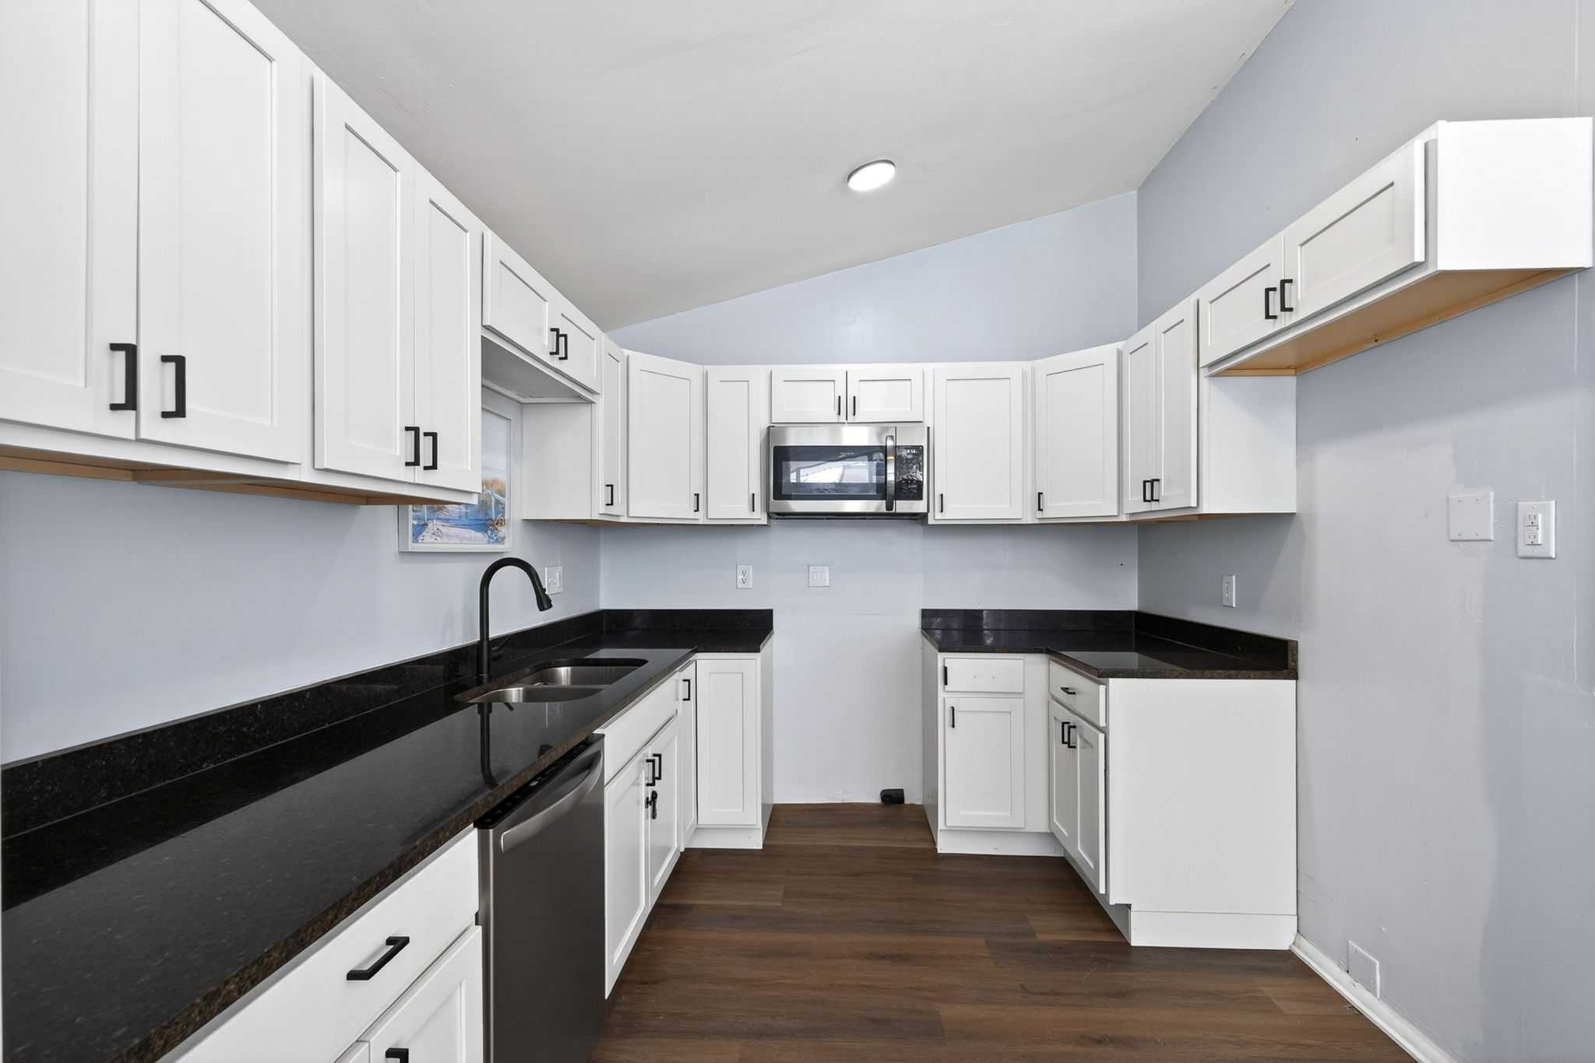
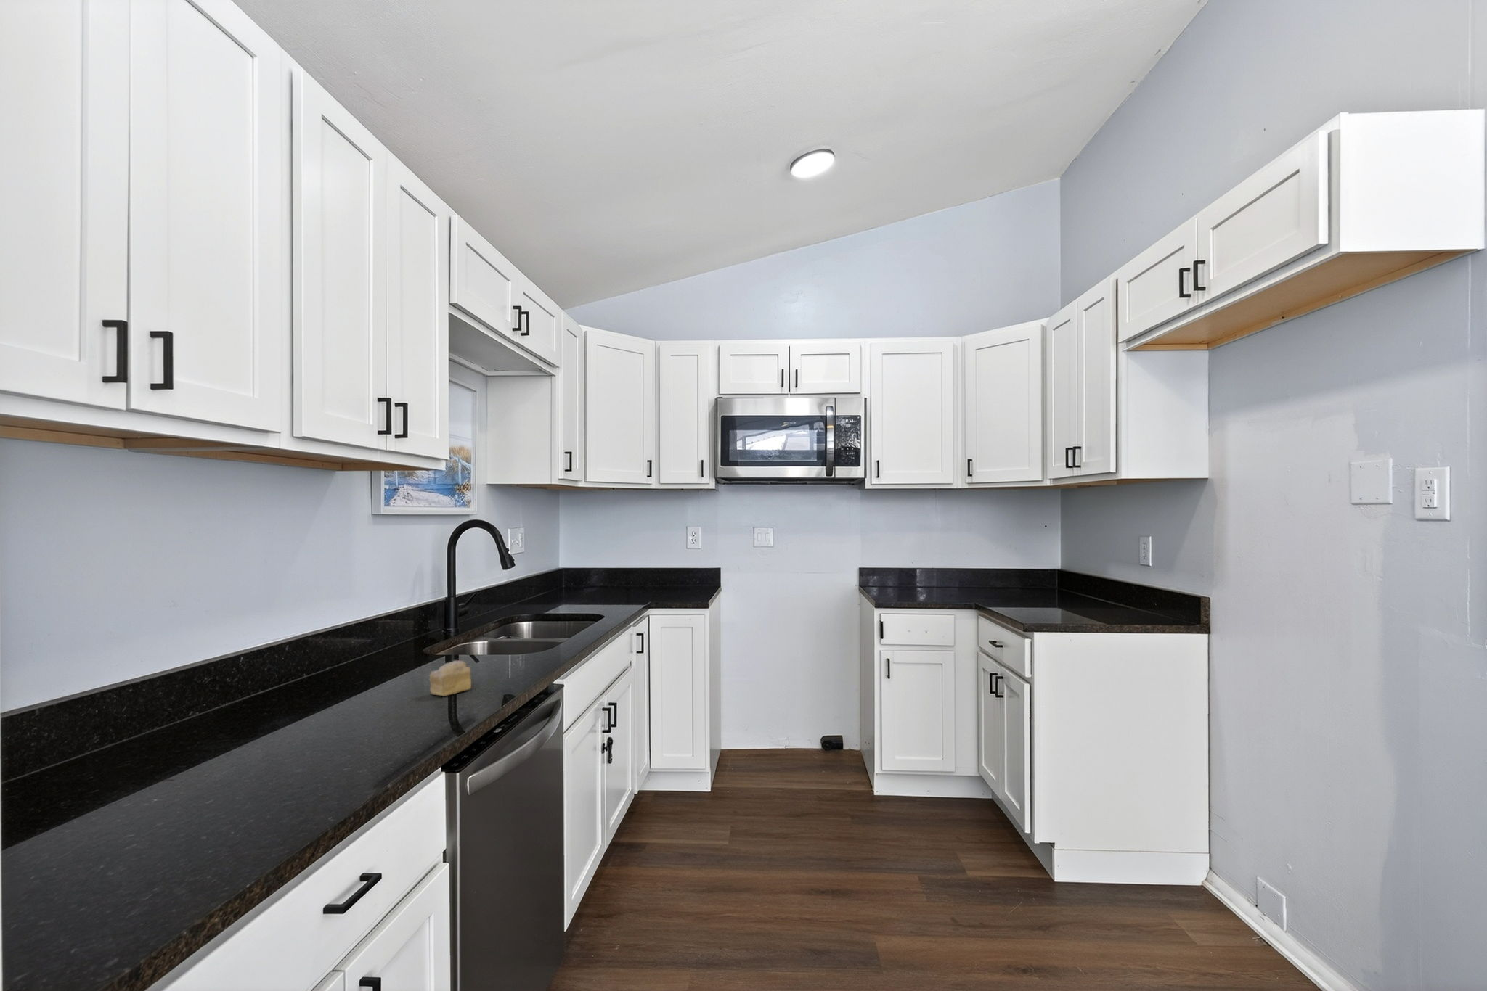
+ cake slice [428,659,472,697]
